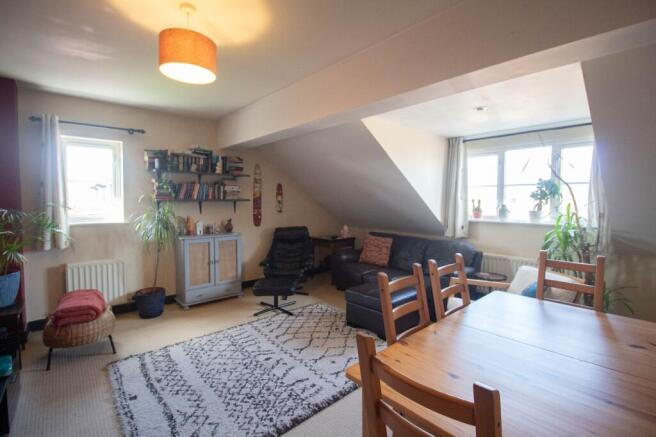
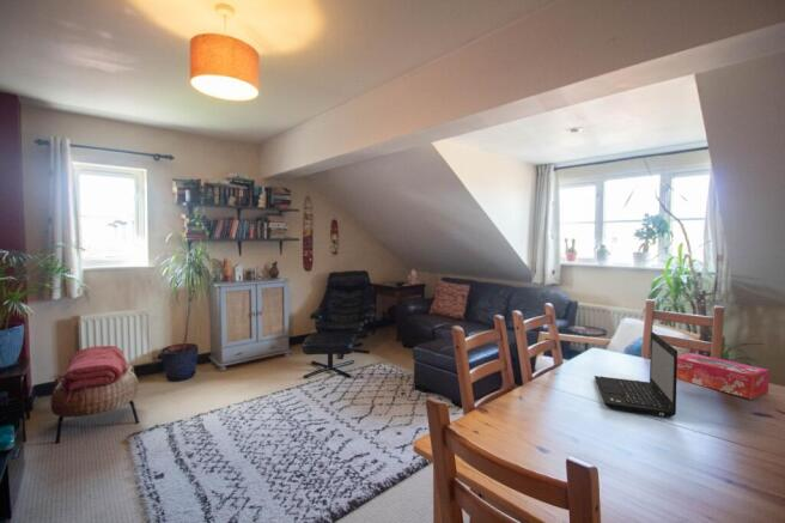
+ tissue box [677,352,771,401]
+ laptop [594,330,678,418]
